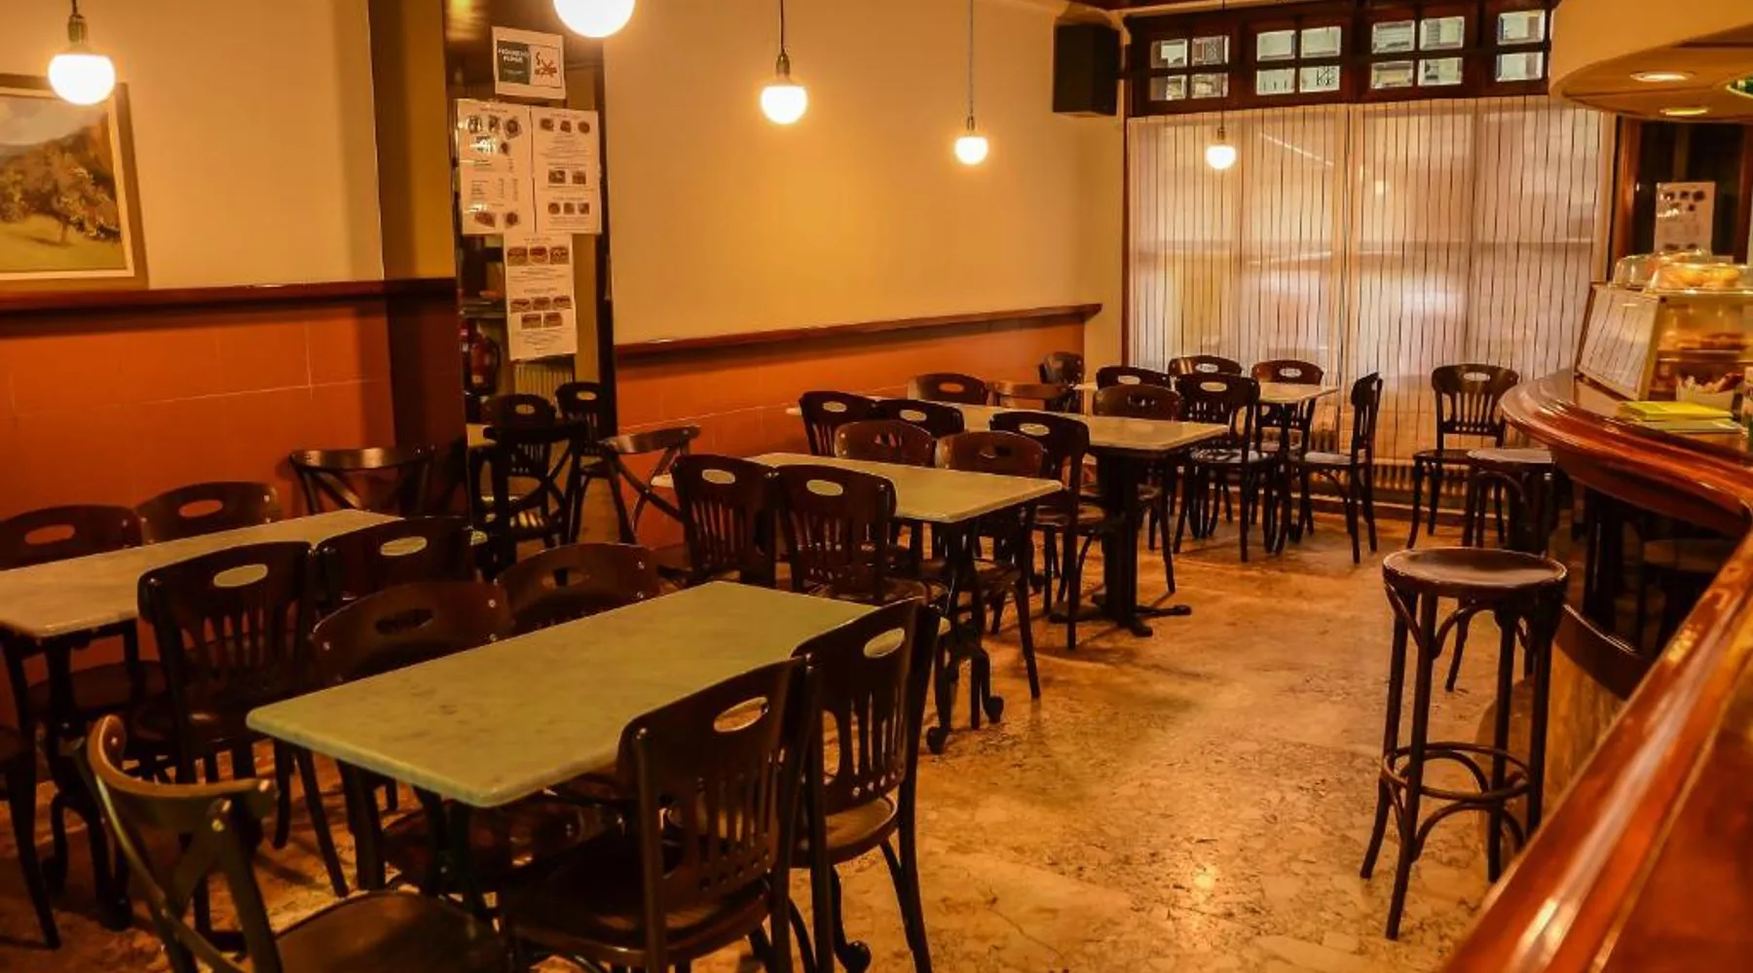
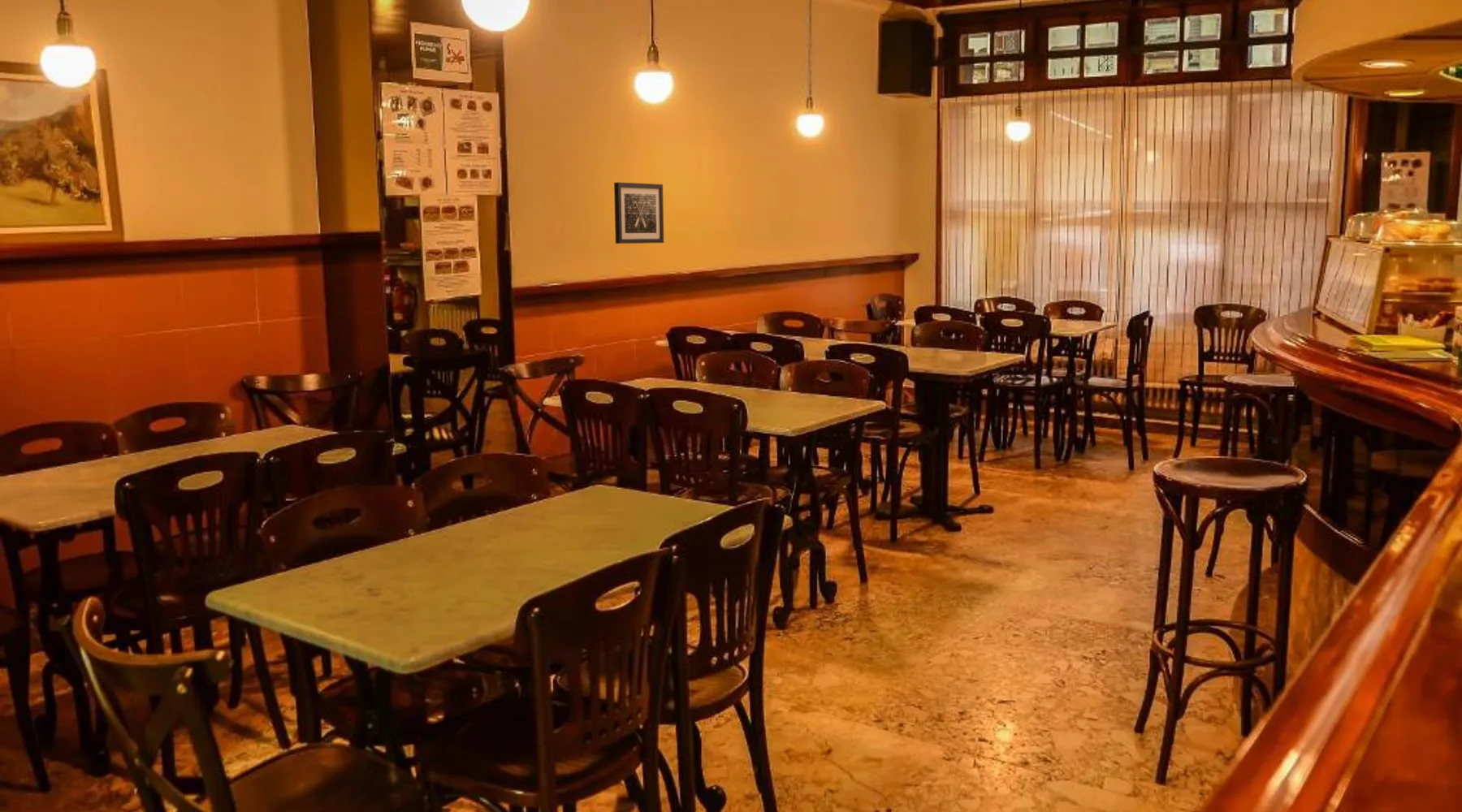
+ wall art [613,182,664,244]
